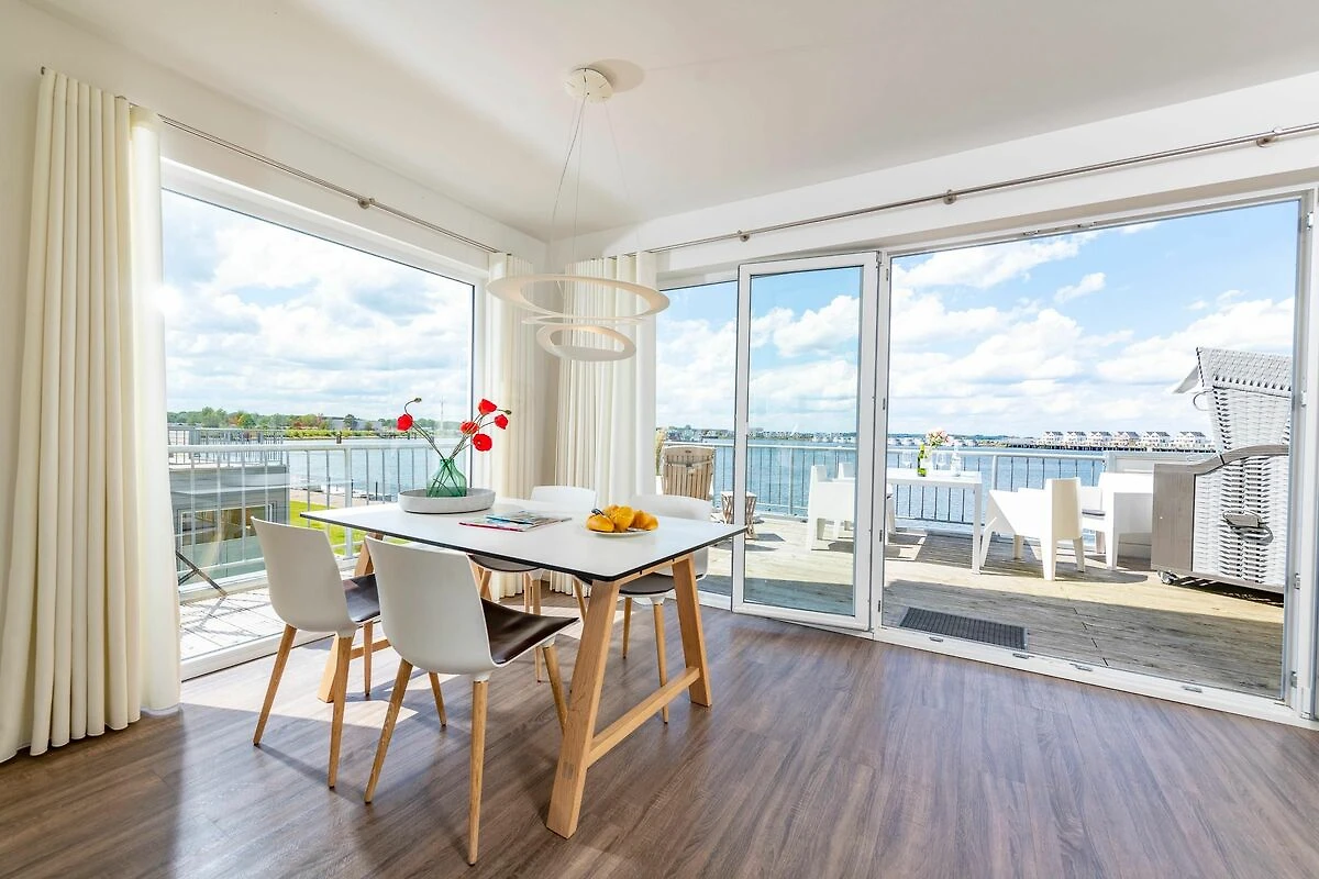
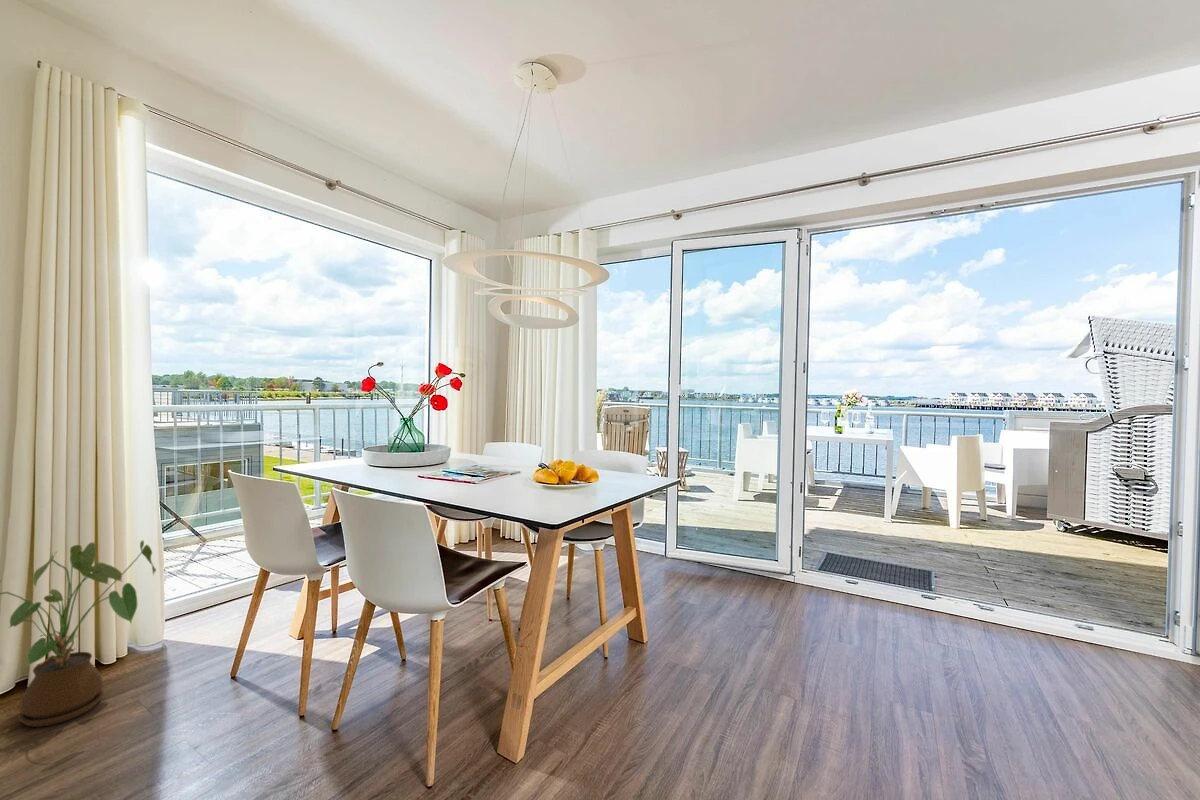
+ house plant [0,539,157,728]
